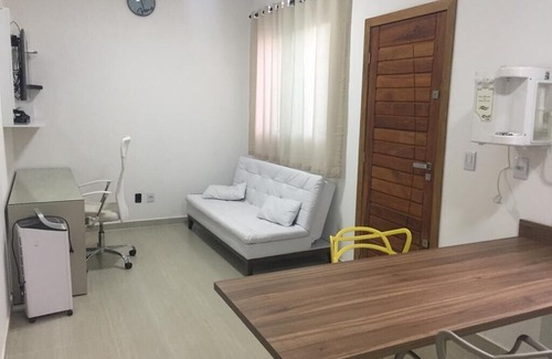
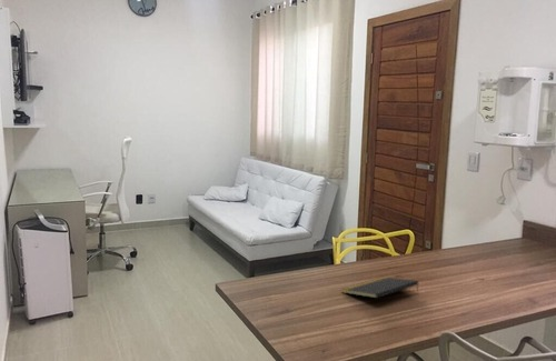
+ notepad [340,275,419,299]
